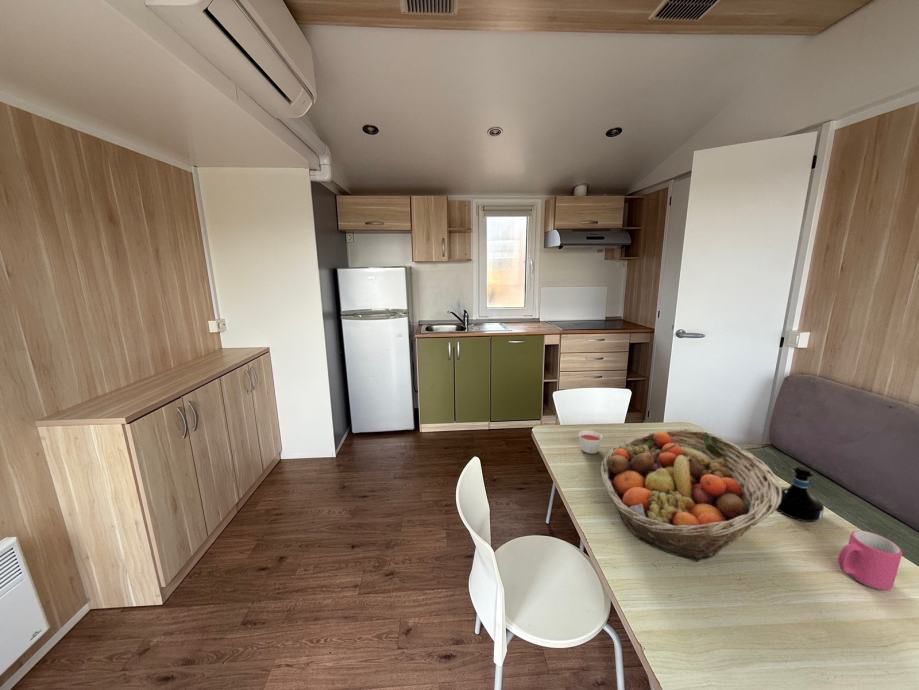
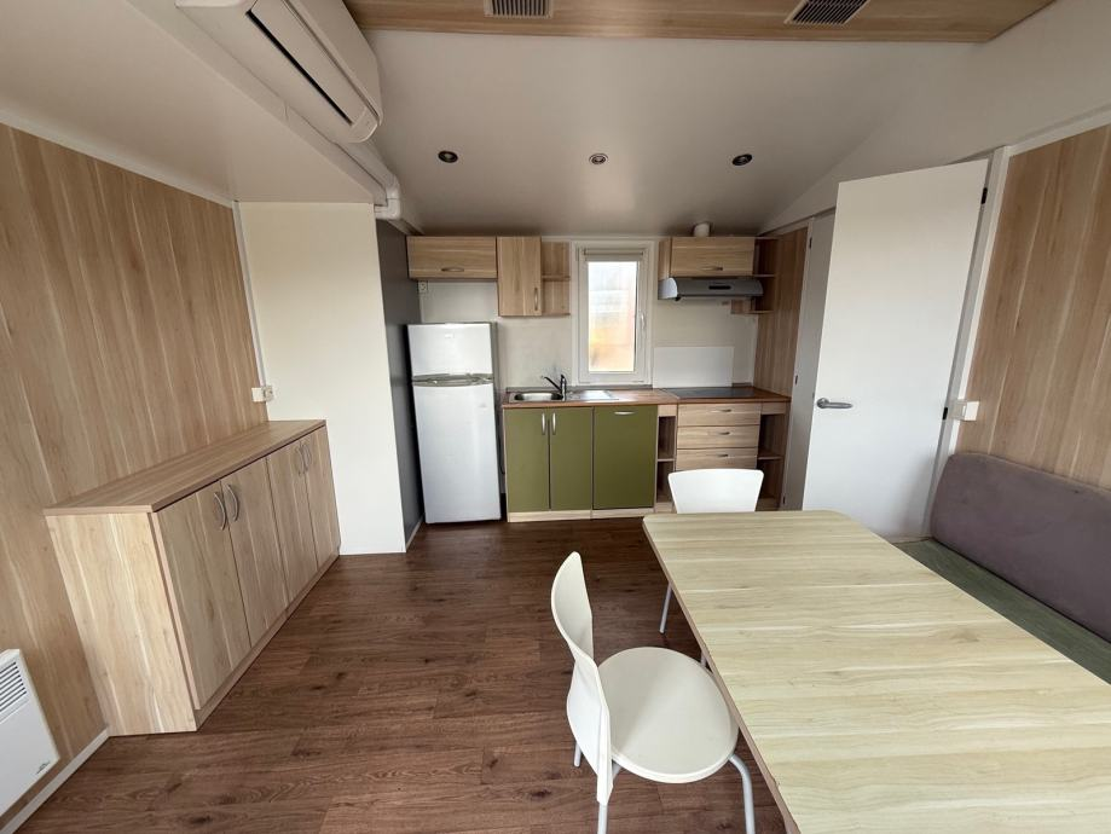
- fruit basket [599,428,782,563]
- mug [837,529,903,591]
- tequila bottle [776,465,825,523]
- candle [578,429,603,455]
